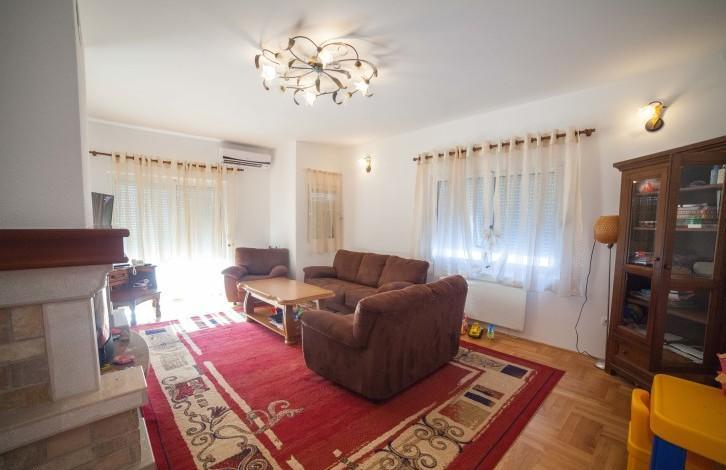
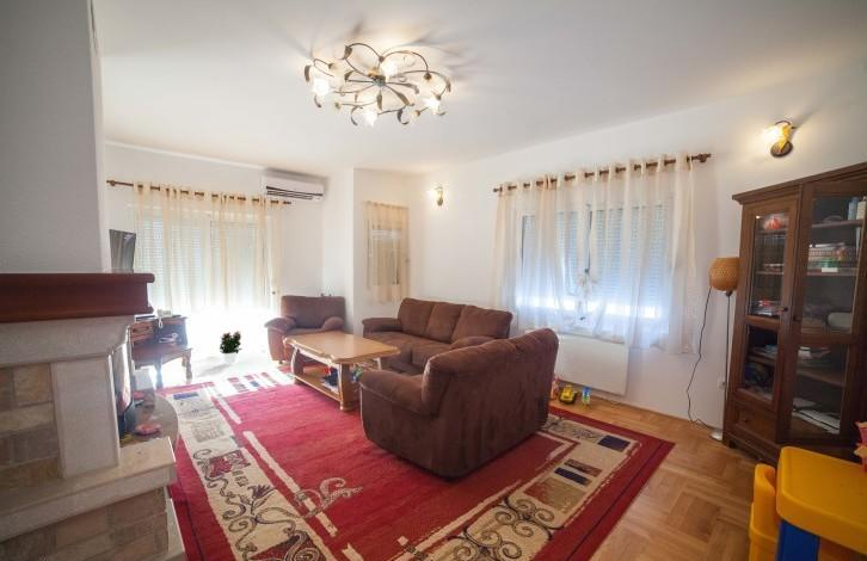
+ potted flower [219,329,244,365]
